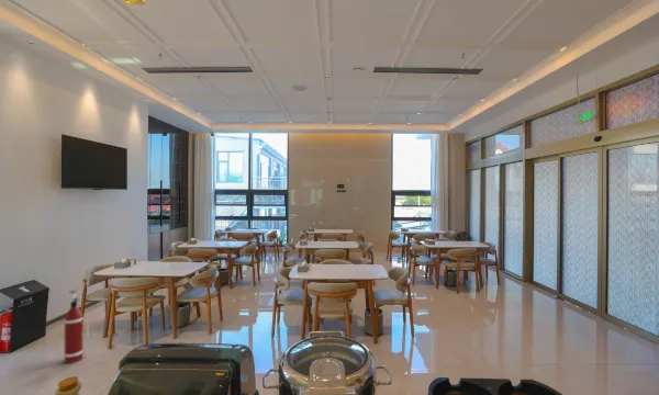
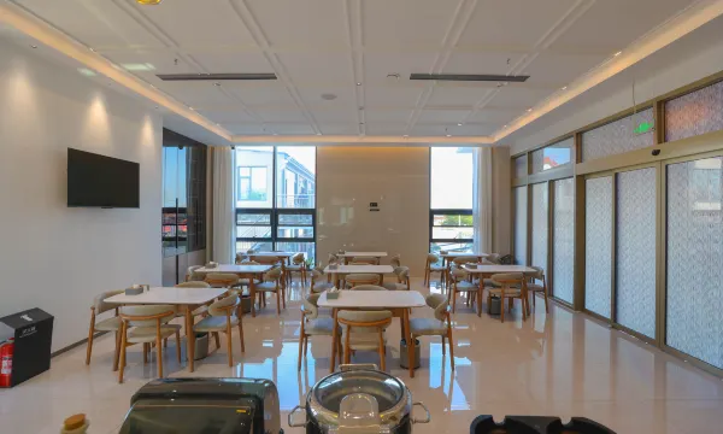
- fire extinguisher [64,290,91,364]
